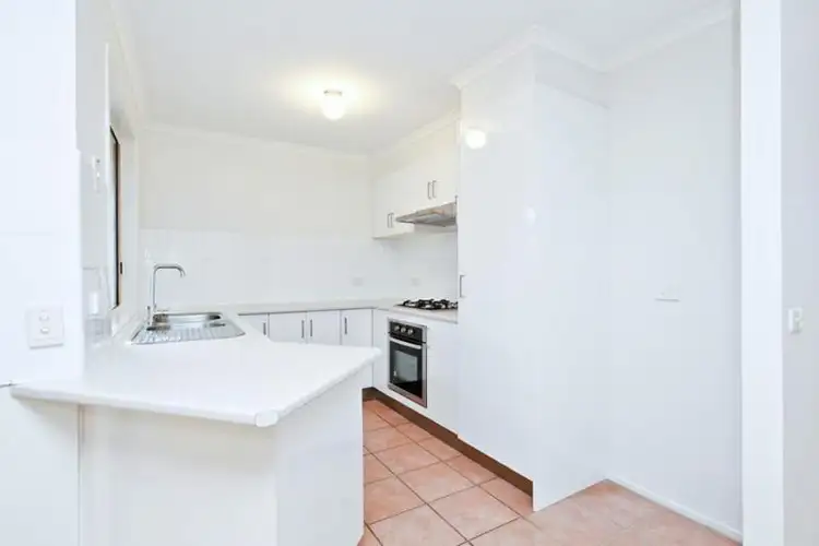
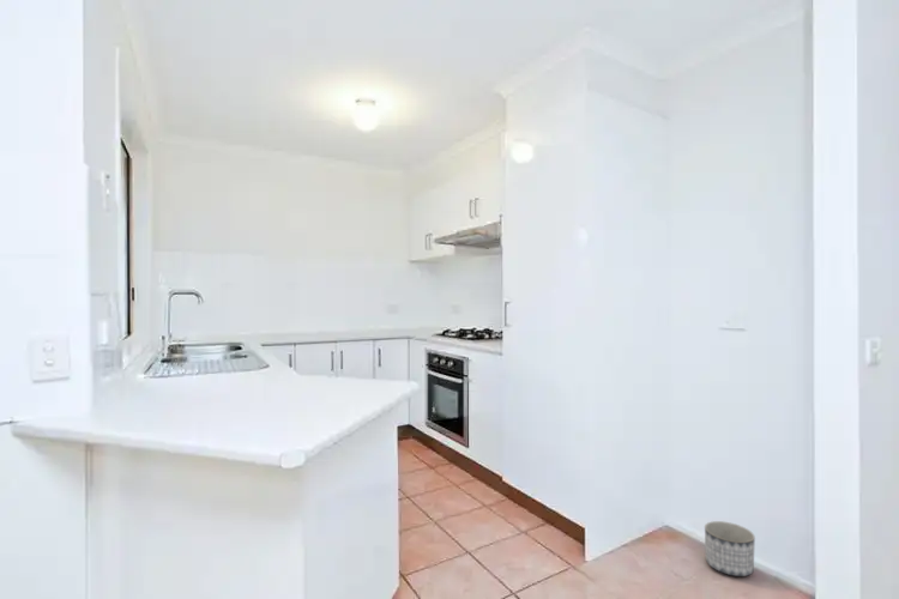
+ planter [704,520,756,577]
